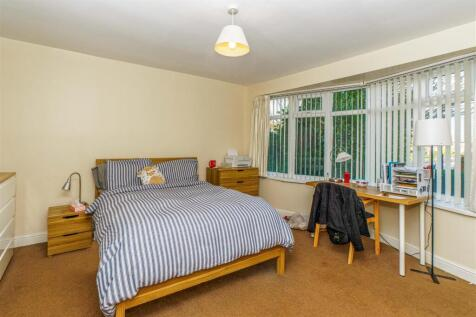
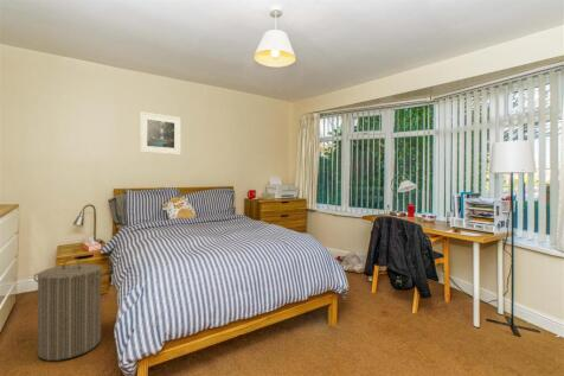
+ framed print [139,110,182,157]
+ laundry hamper [32,256,107,362]
